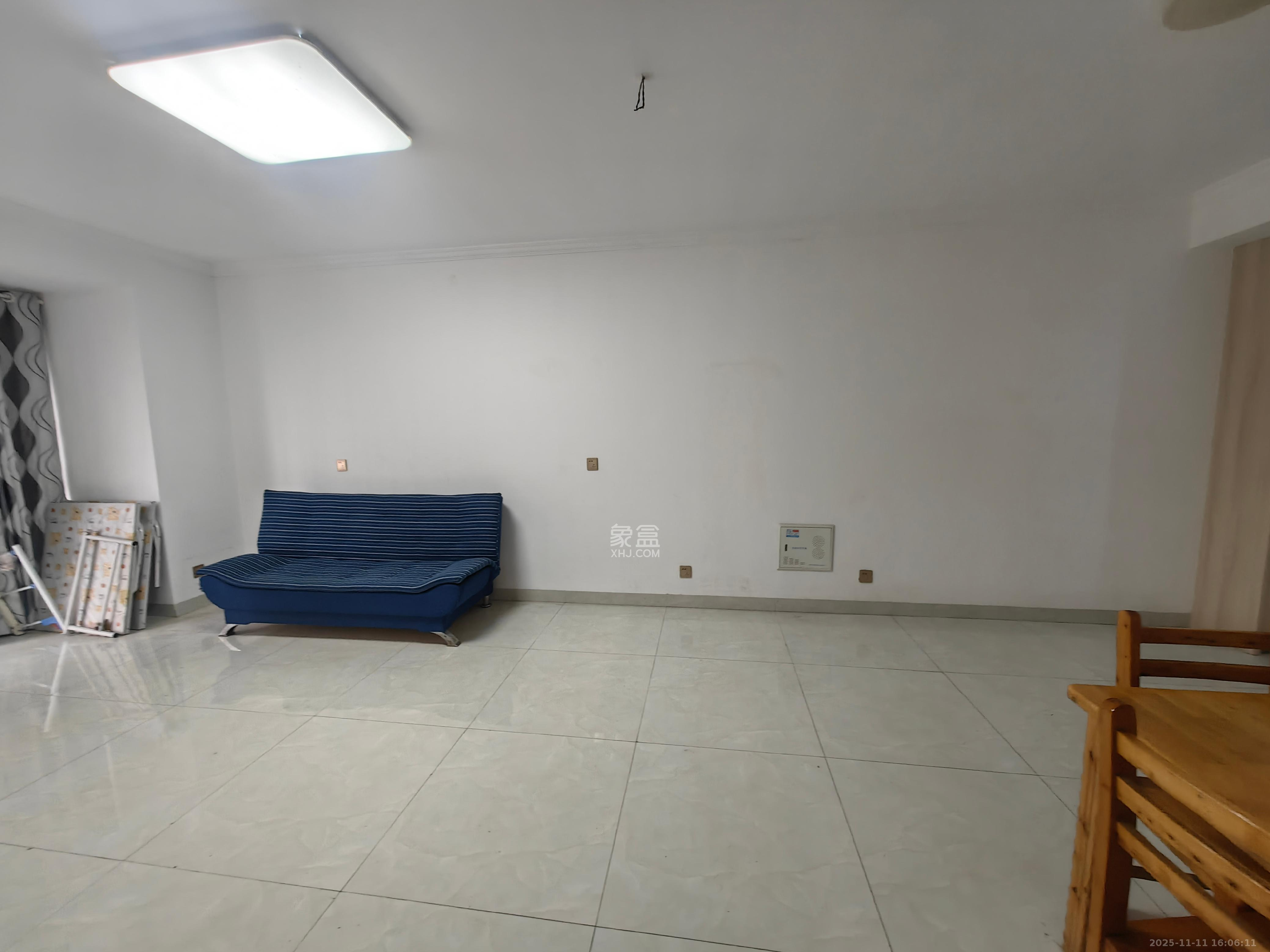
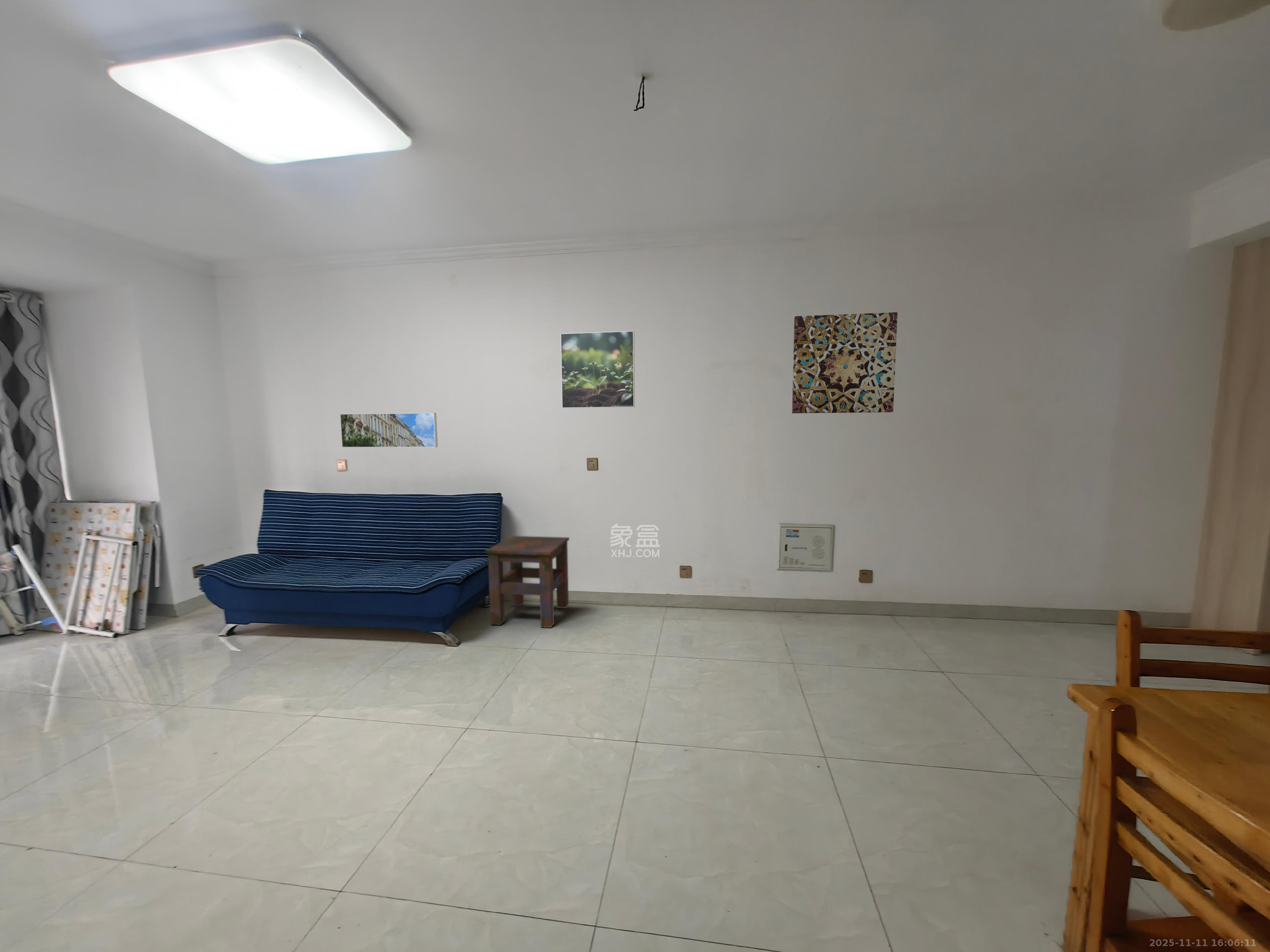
+ side table [485,536,570,628]
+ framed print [340,412,438,448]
+ wall art [792,312,898,414]
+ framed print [560,331,635,408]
